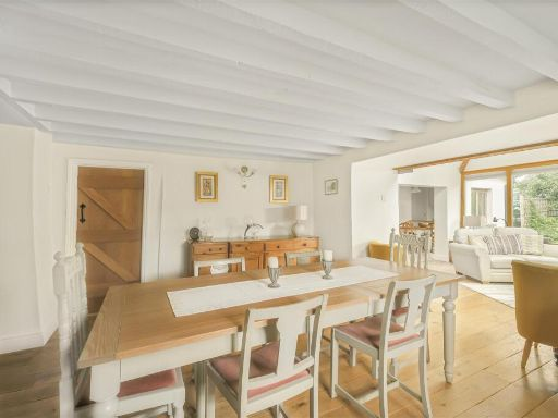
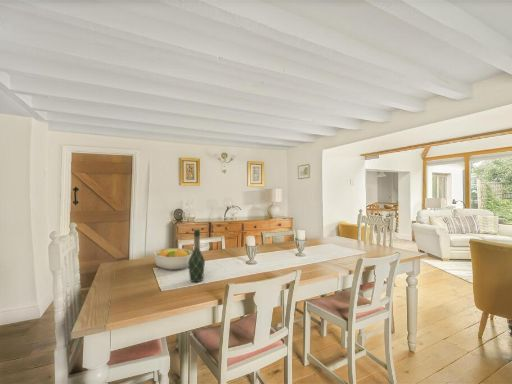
+ wine bottle [188,229,206,283]
+ fruit bowl [153,247,193,271]
